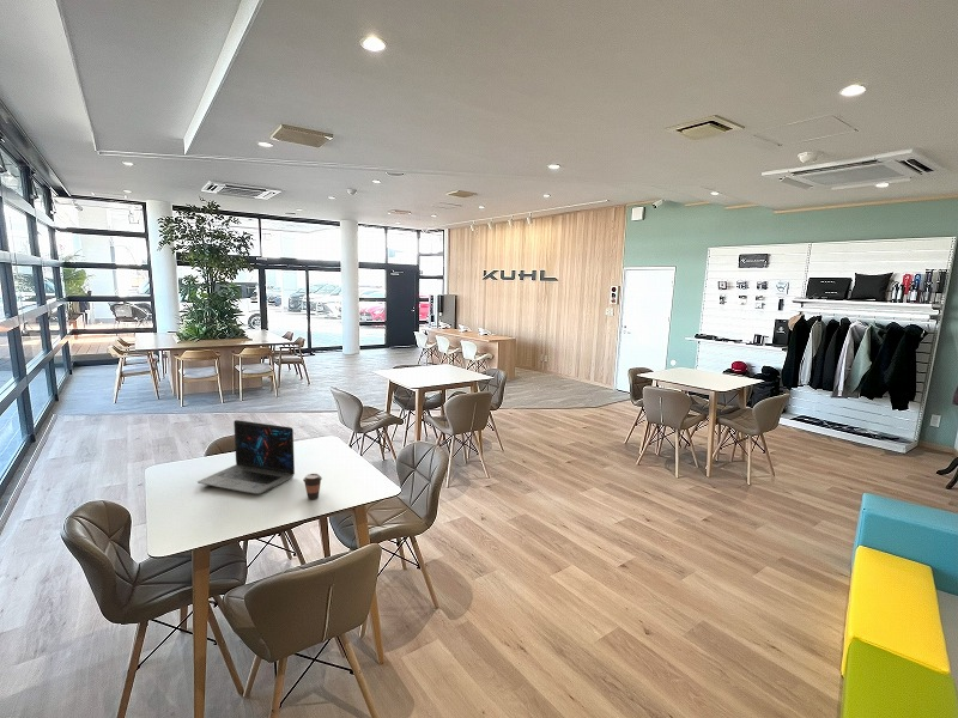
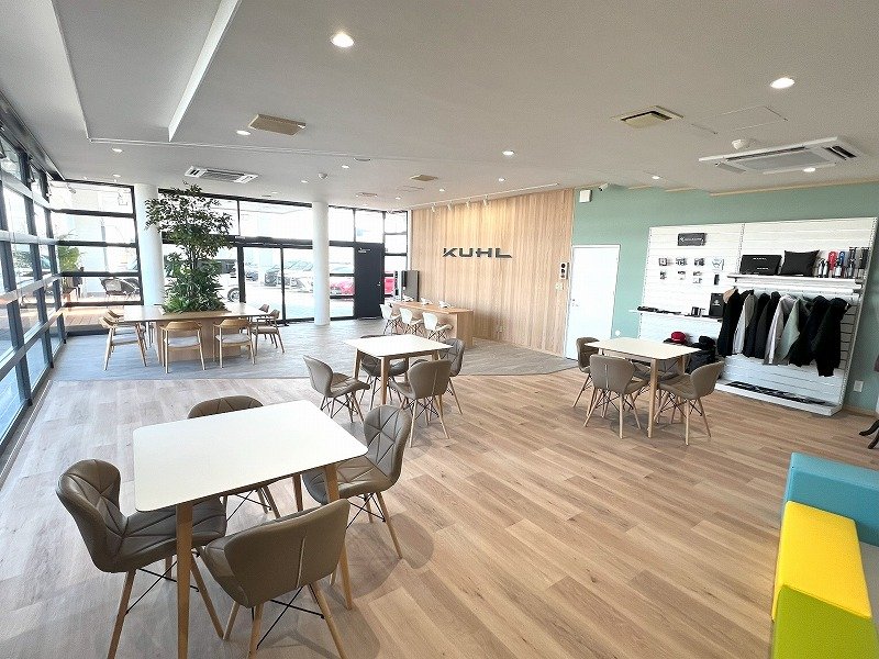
- laptop [196,419,296,495]
- coffee cup [302,473,323,501]
